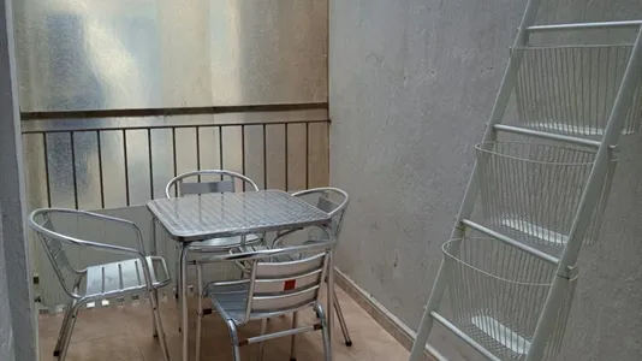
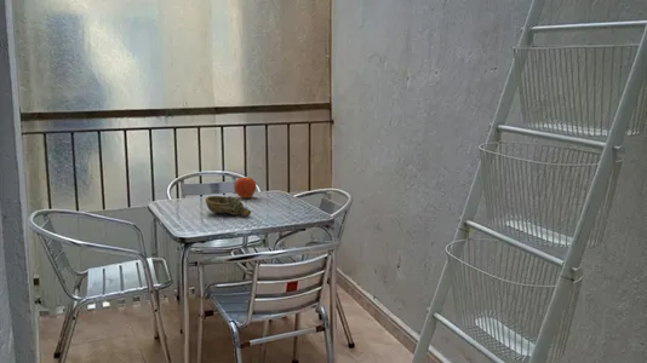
+ decorative bowl [205,195,252,218]
+ fruit [233,175,257,200]
